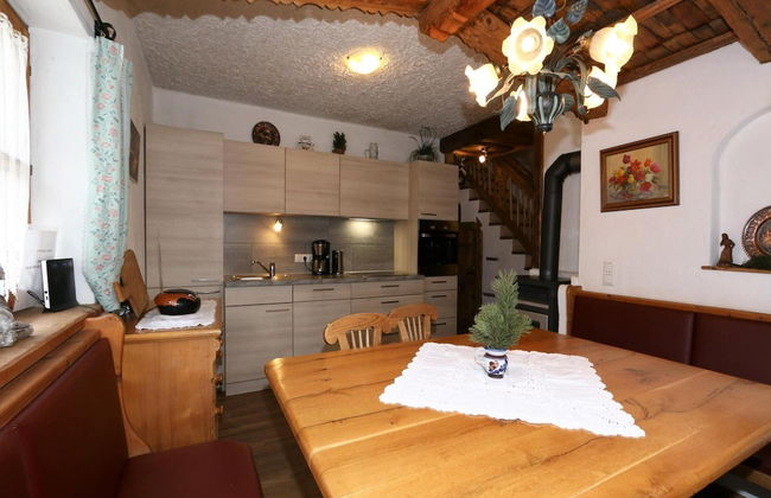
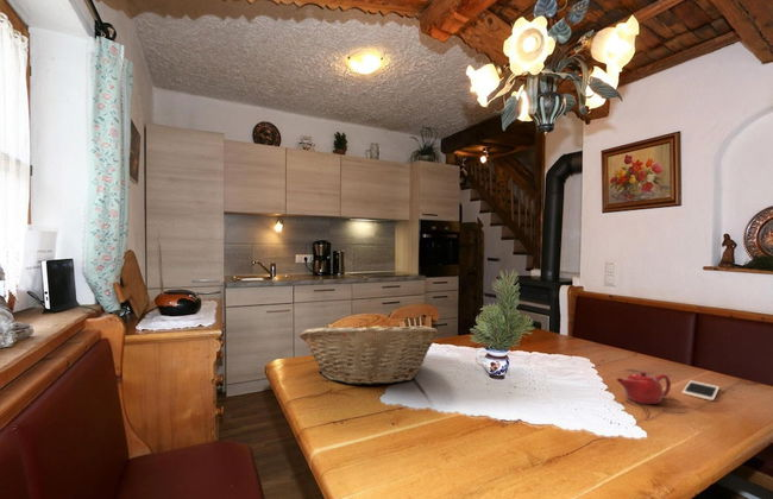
+ fruit basket [298,321,439,386]
+ cell phone [681,379,721,402]
+ teapot [615,369,672,405]
